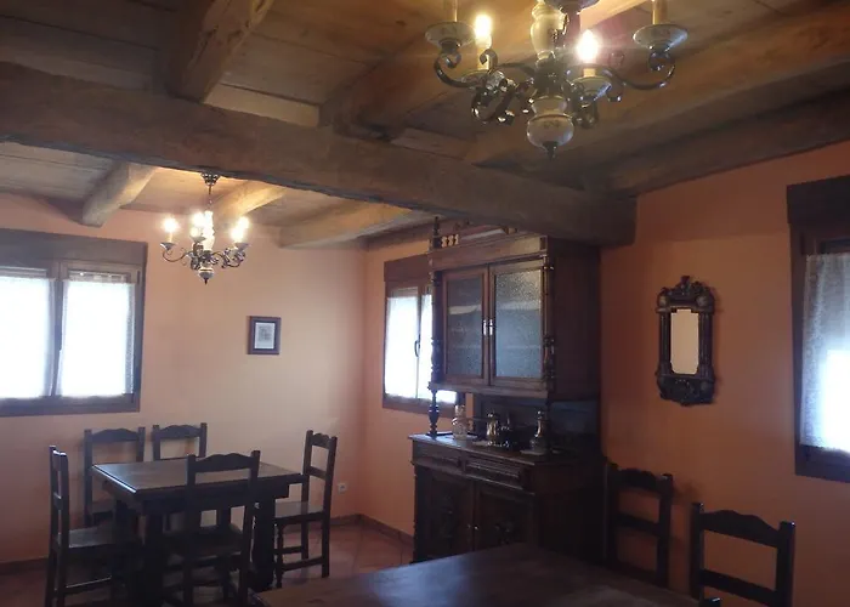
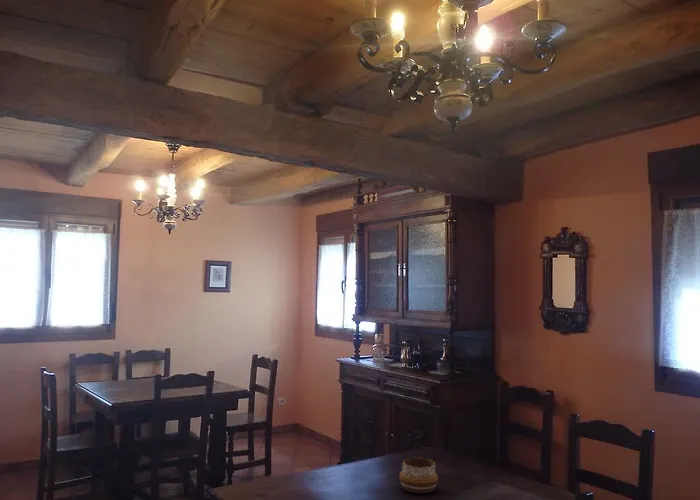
+ decorative bowl [398,457,439,494]
